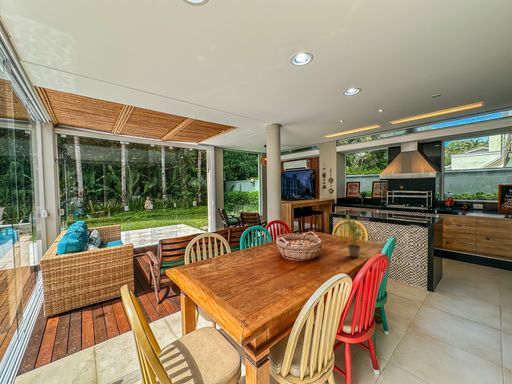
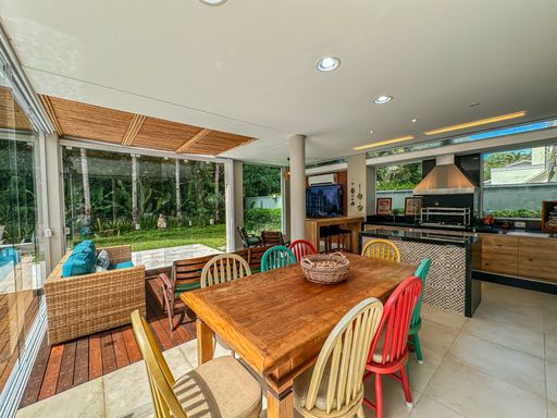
- potted plant [338,214,364,258]
